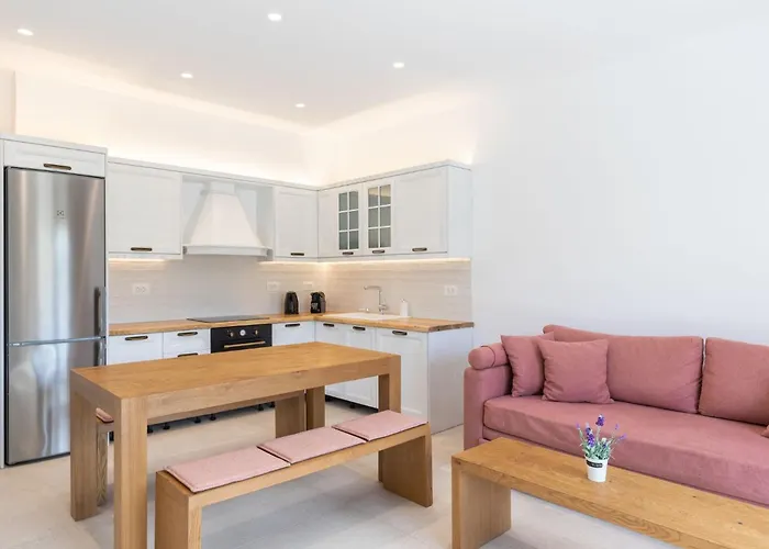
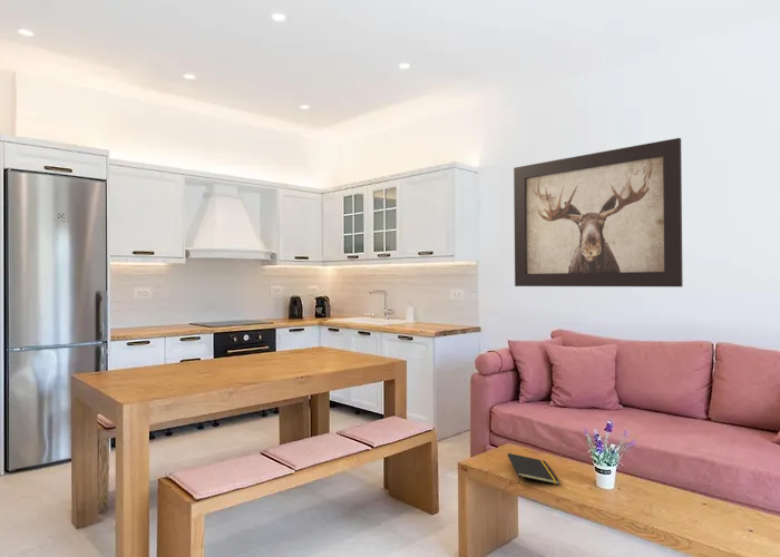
+ wall art [513,137,684,287]
+ notepad [507,452,560,486]
